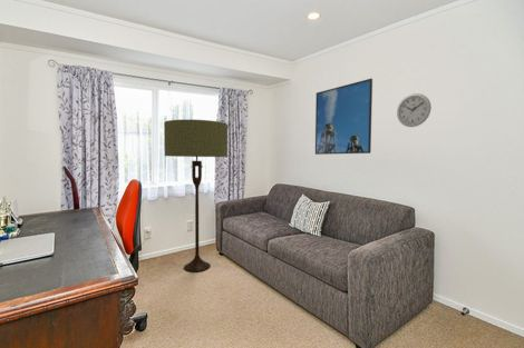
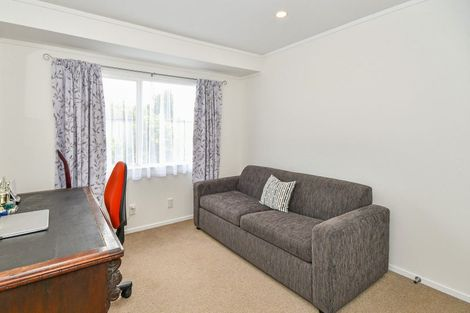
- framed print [314,78,373,156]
- floor lamp [163,119,229,272]
- wall clock [396,92,433,128]
